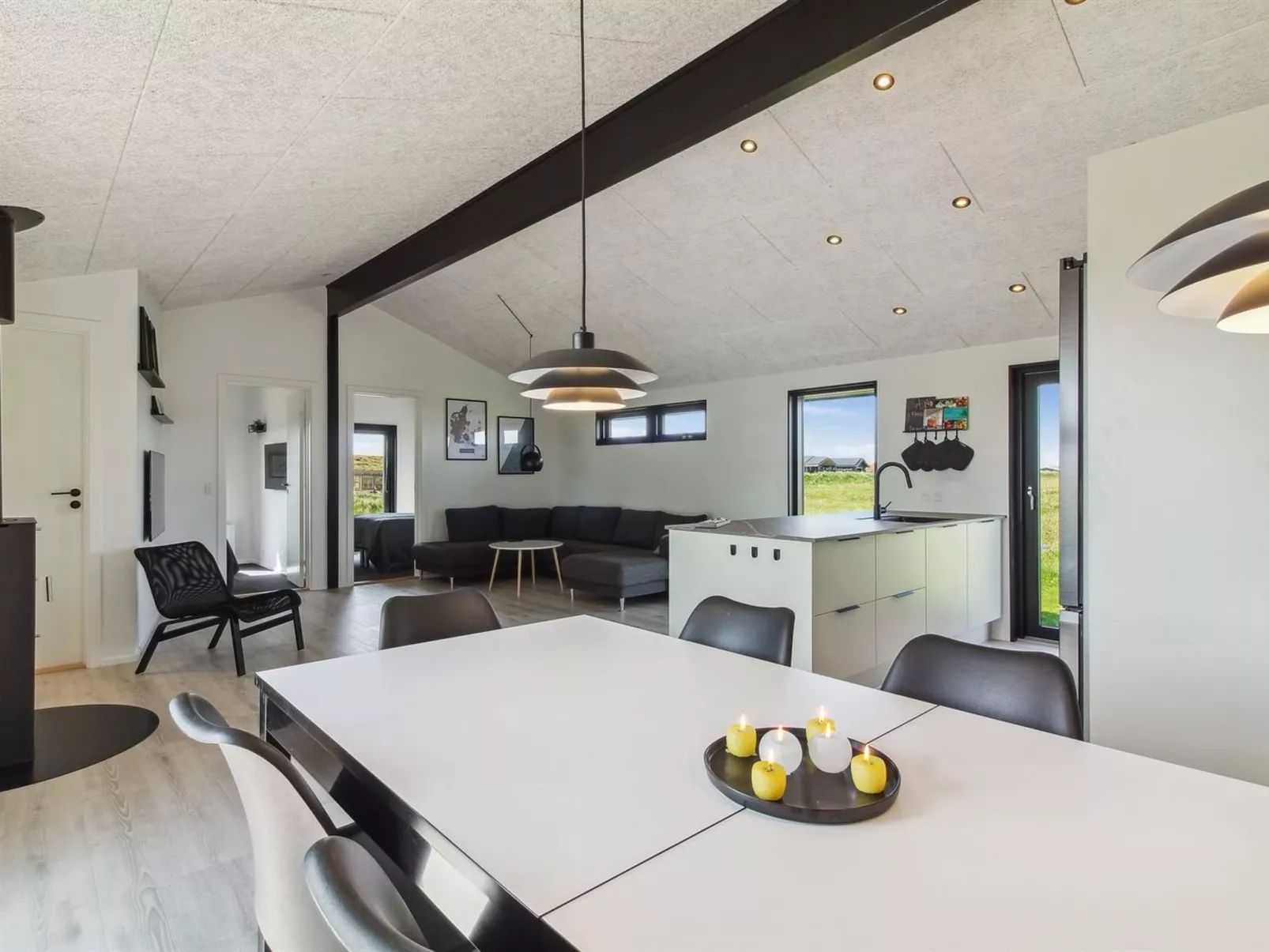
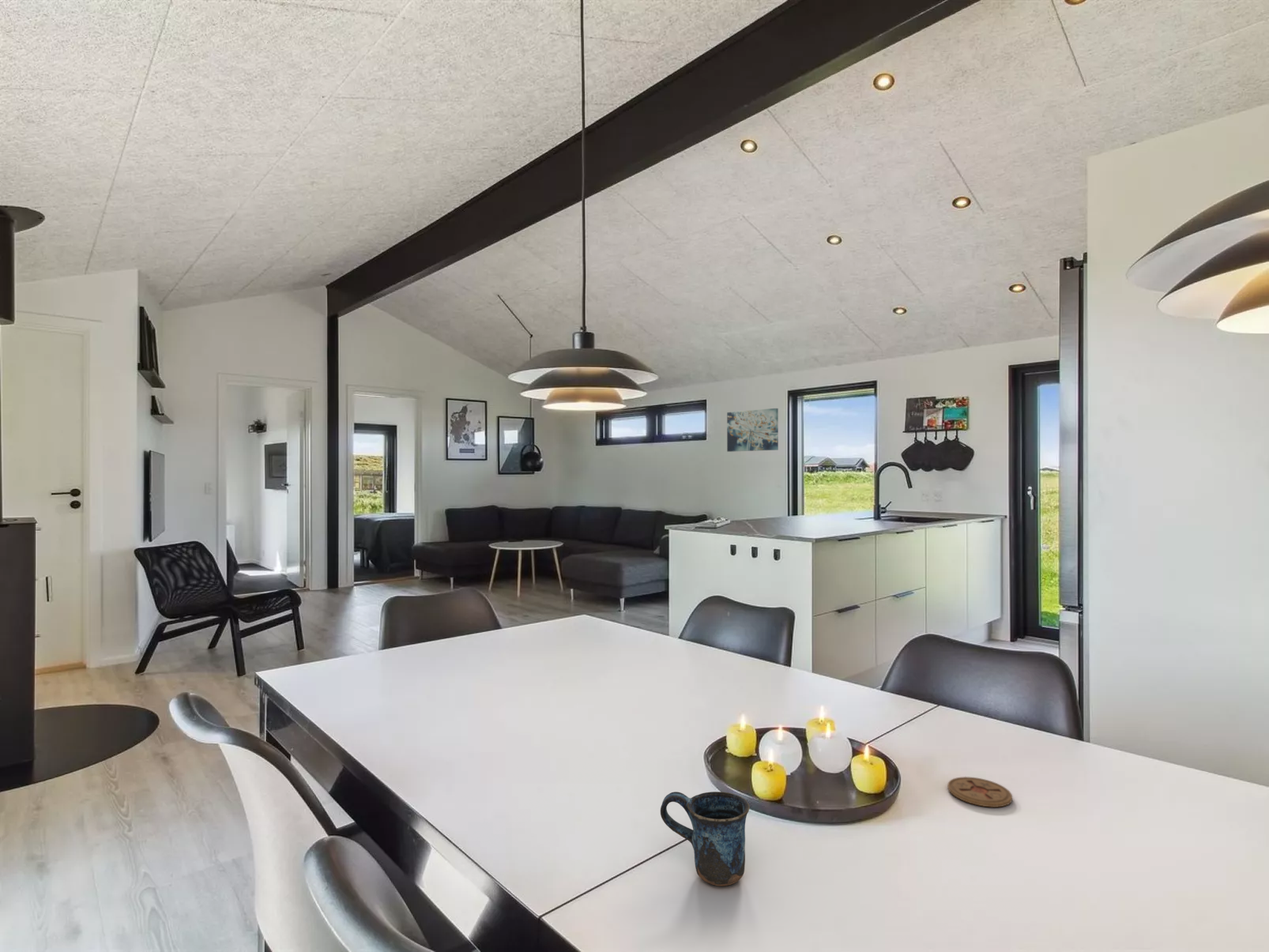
+ coaster [947,776,1013,808]
+ mug [660,791,751,886]
+ wall art [726,408,779,453]
